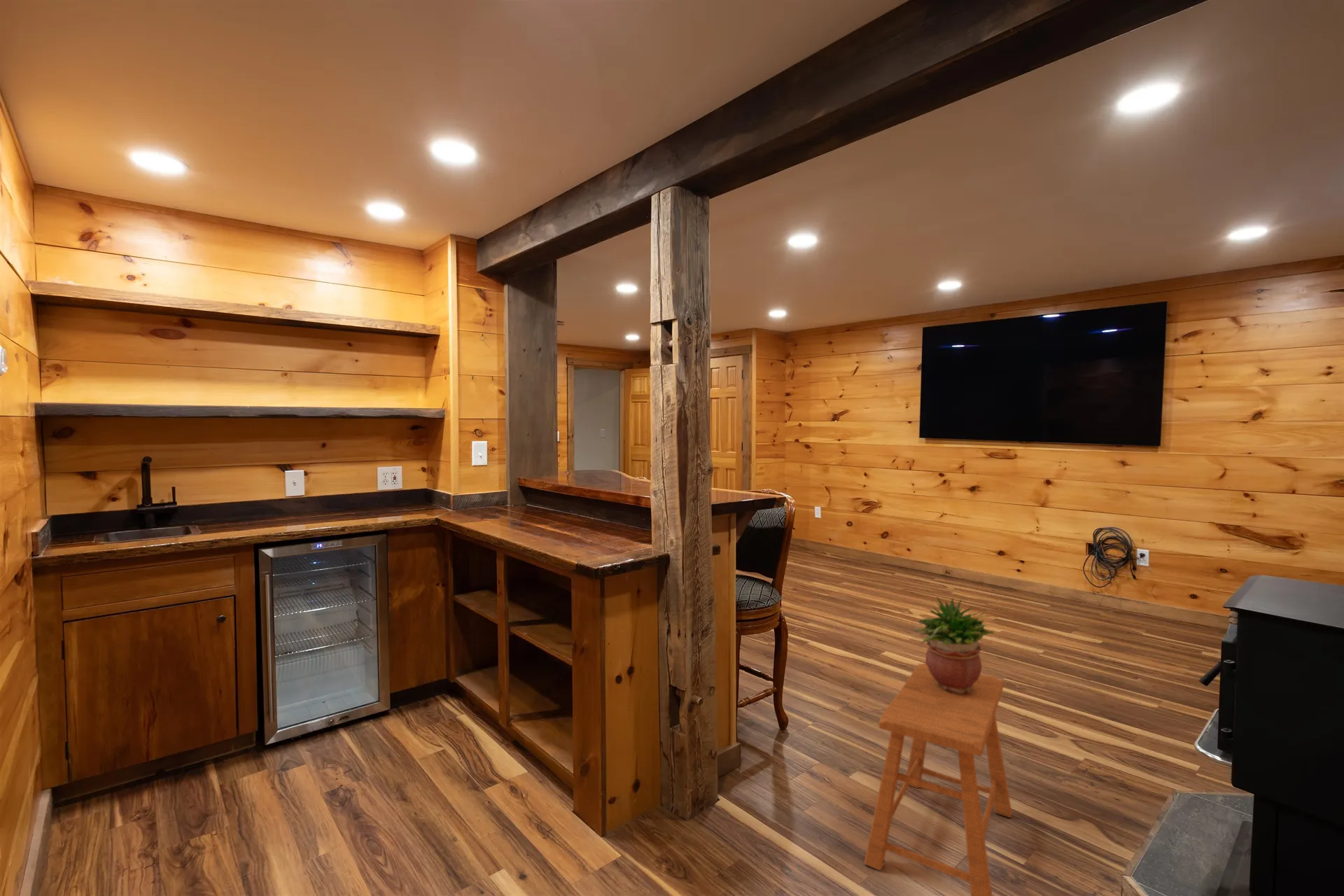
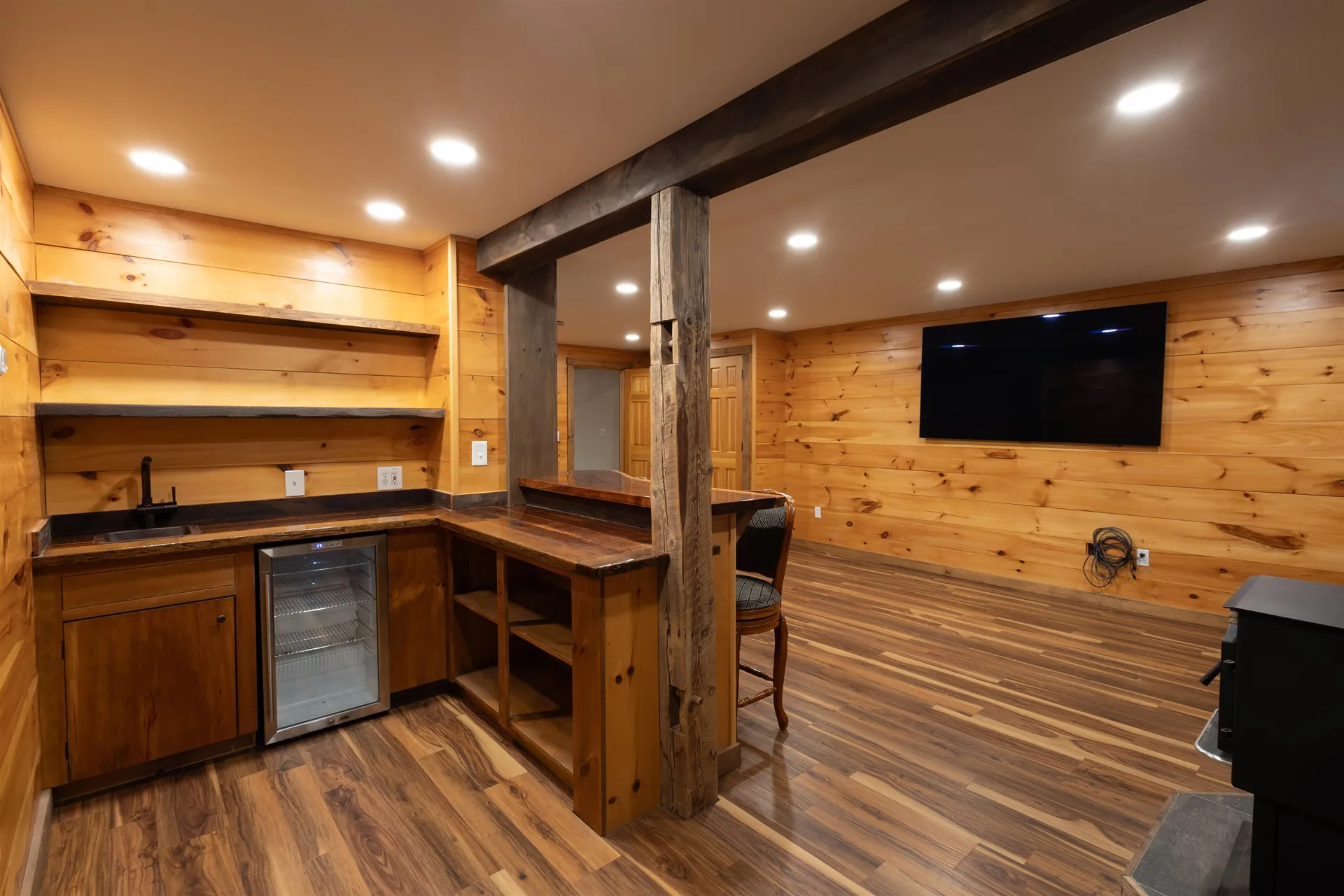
- stool [863,662,1013,896]
- potted plant [914,596,996,695]
